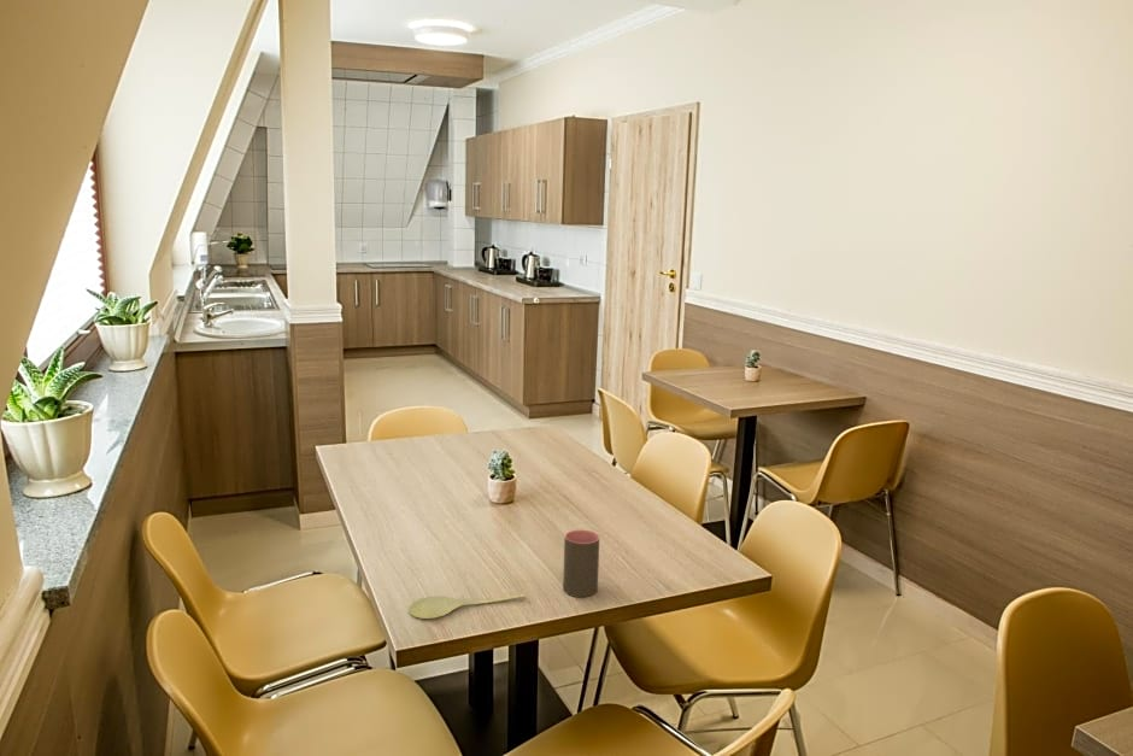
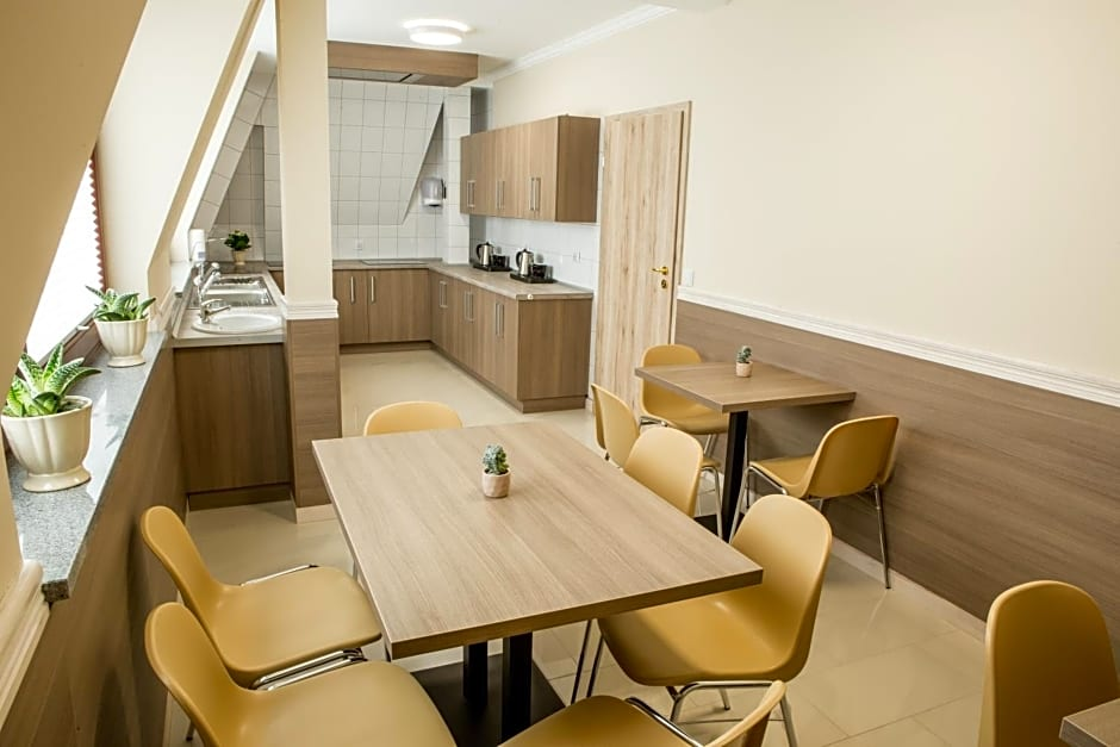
- spoon [407,593,527,620]
- cup [562,528,600,598]
